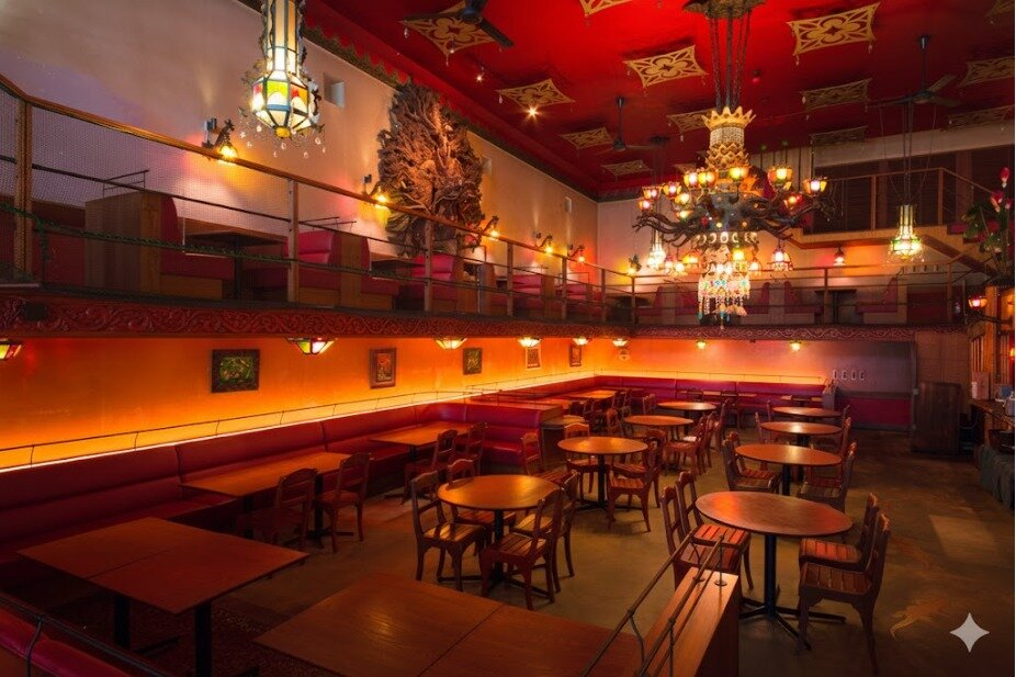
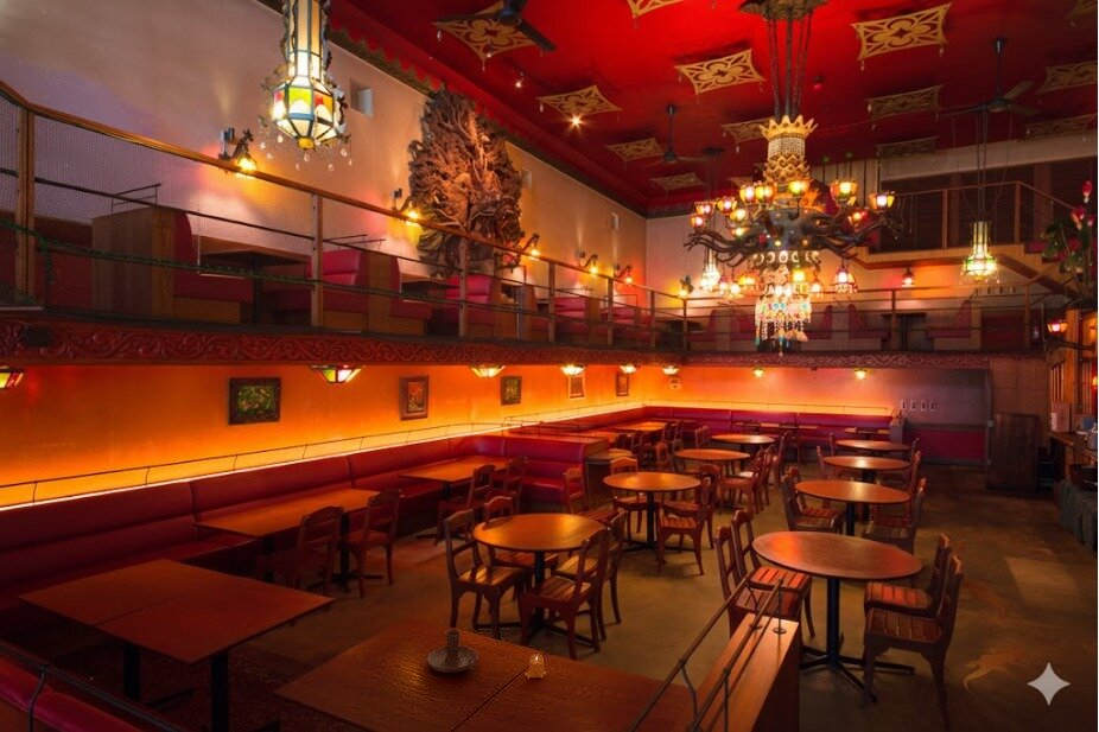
+ candle holder [426,629,479,674]
+ candle [523,653,547,680]
